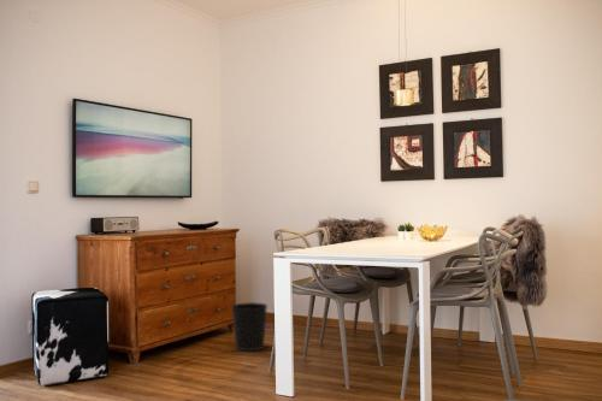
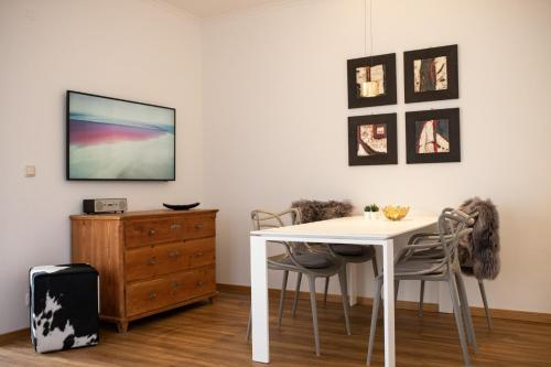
- wastebasket [230,301,268,352]
